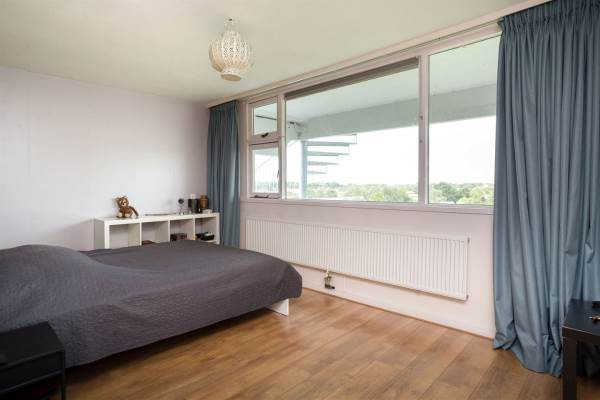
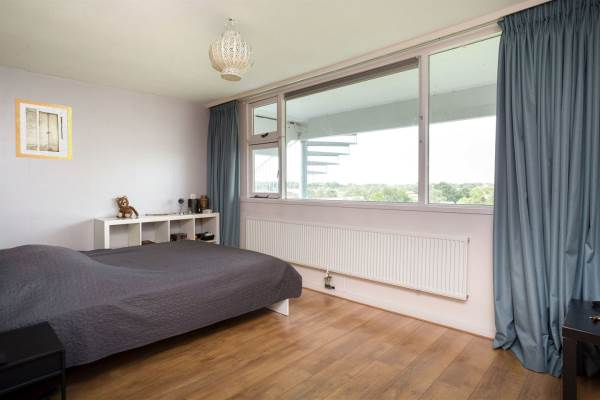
+ wall art [14,98,73,161]
